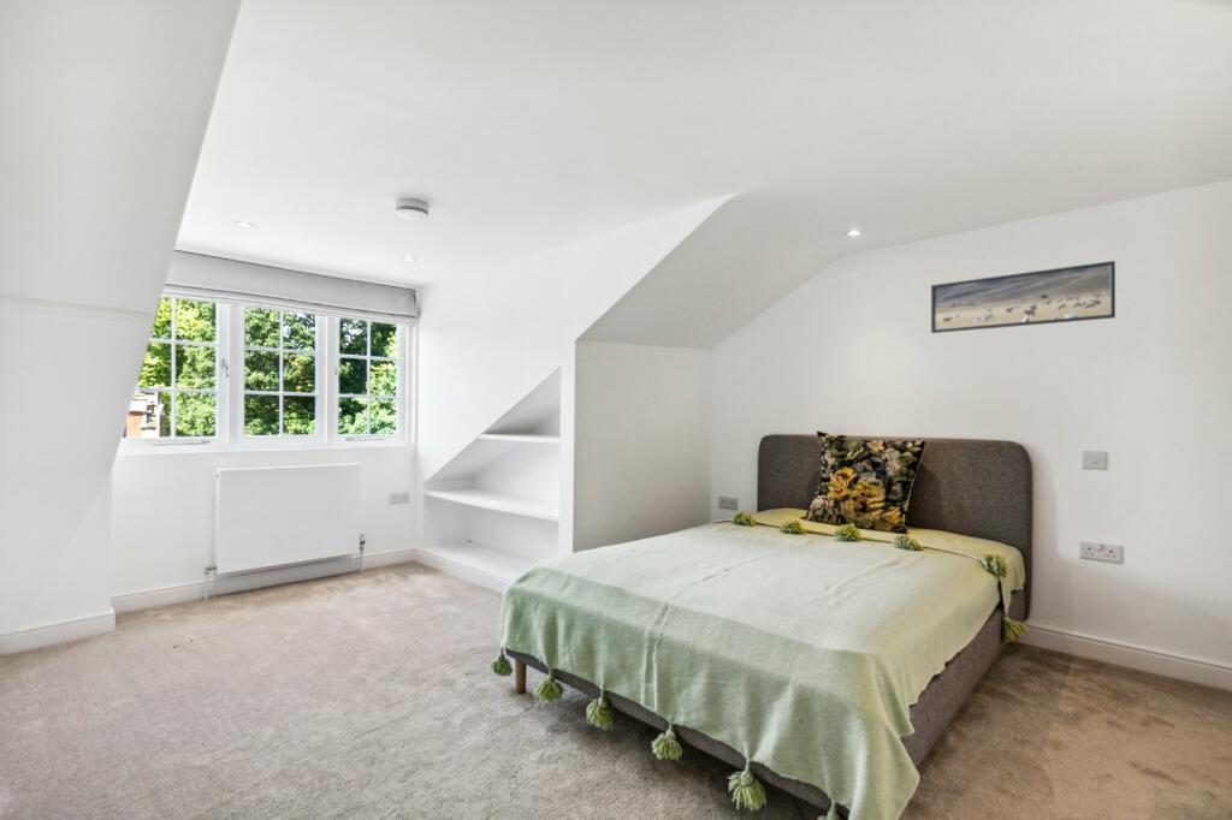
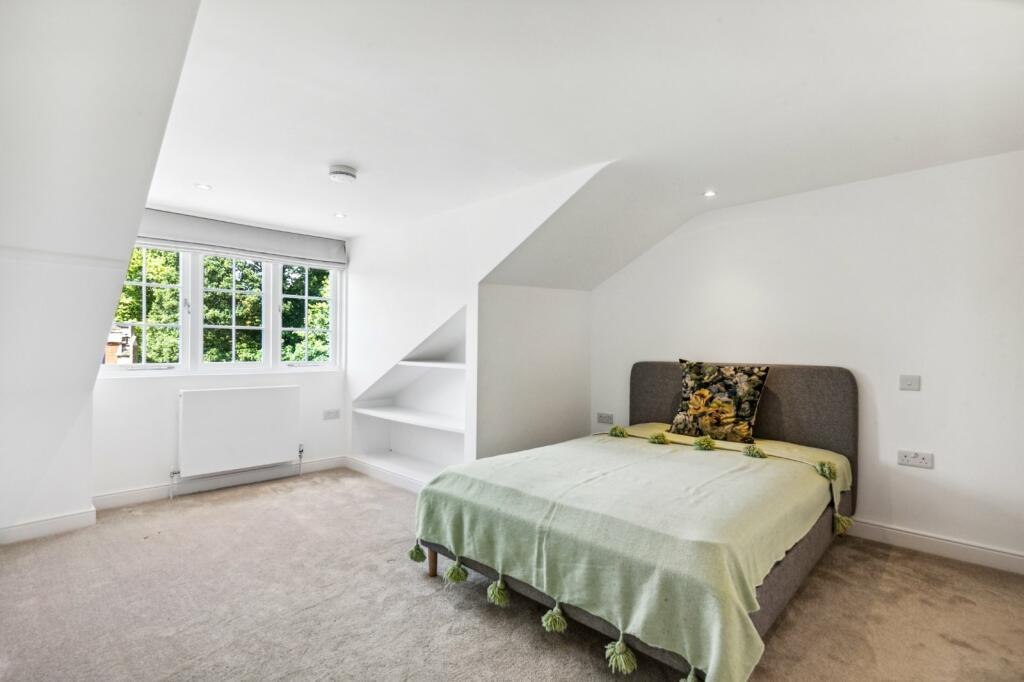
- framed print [930,260,1116,334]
